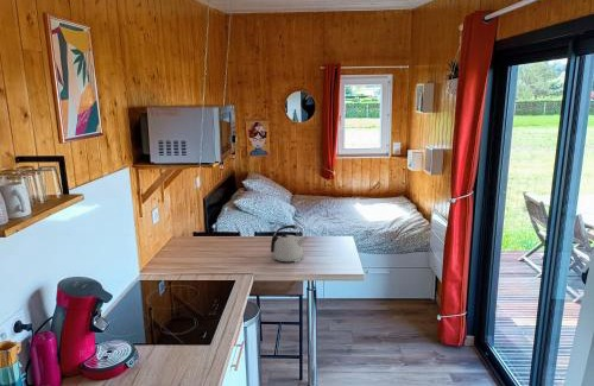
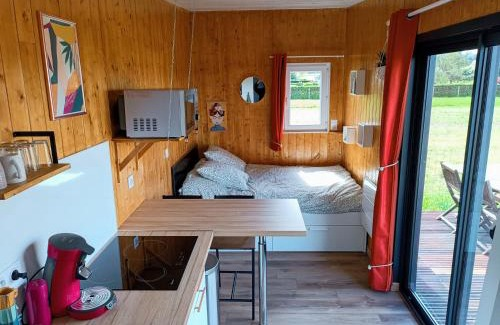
- kettle [270,223,309,264]
